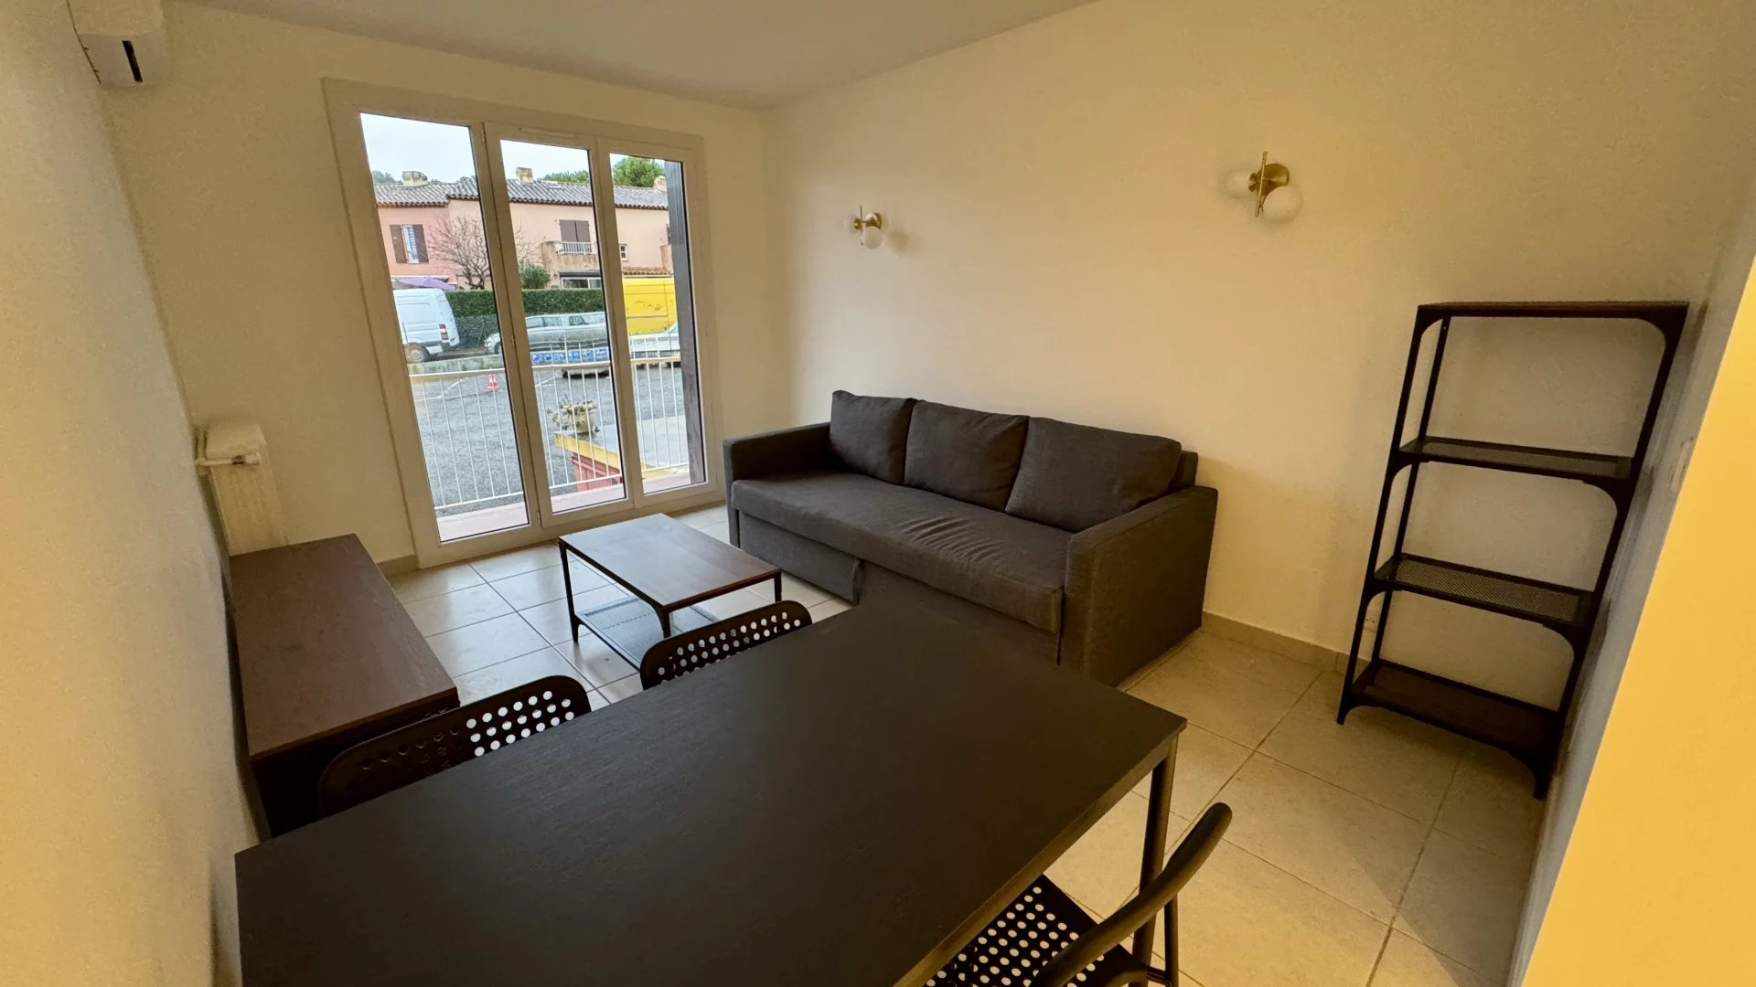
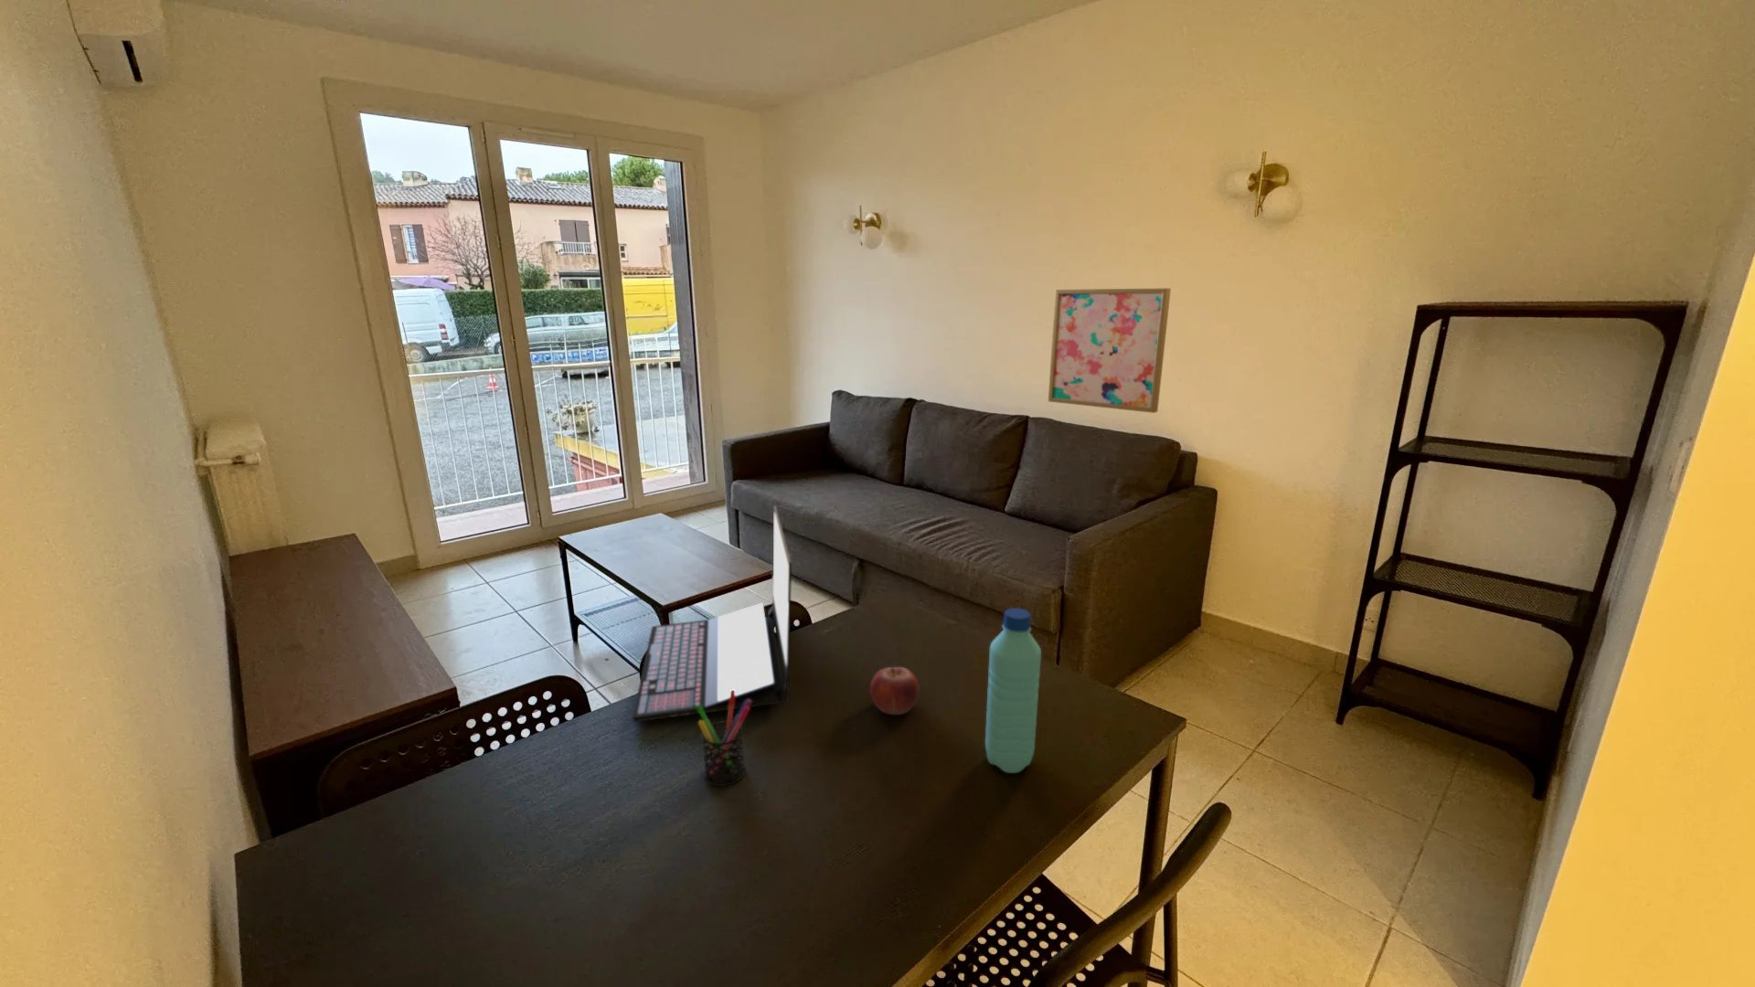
+ fruit [869,666,921,716]
+ pen holder [695,689,751,787]
+ laptop [632,505,792,723]
+ water bottle [985,607,1041,774]
+ wall art [1047,287,1172,415]
